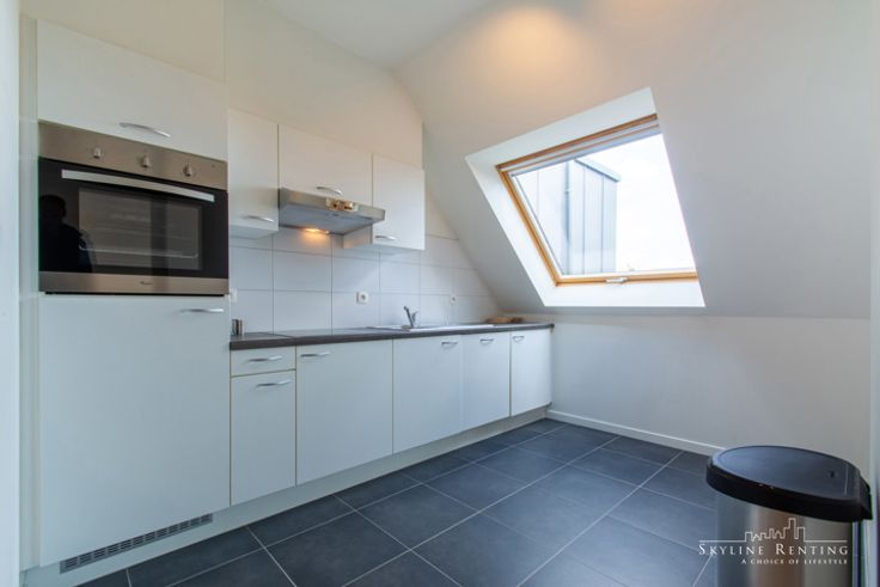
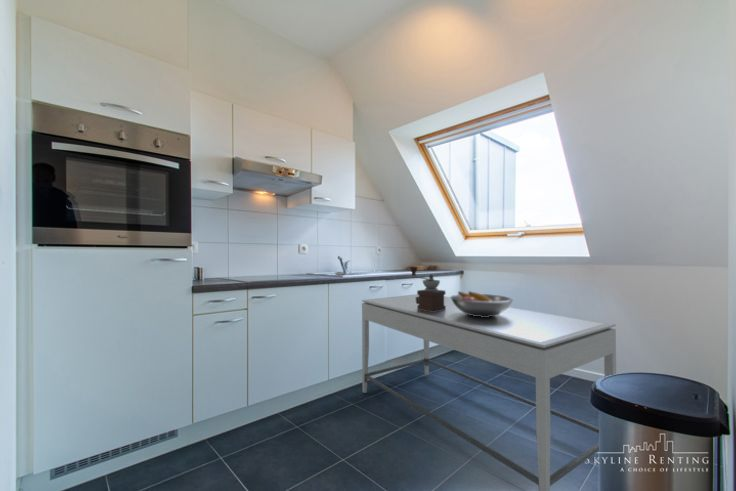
+ coffee grinder [409,266,447,312]
+ dining table [361,293,617,491]
+ fruit bowl [450,290,514,317]
